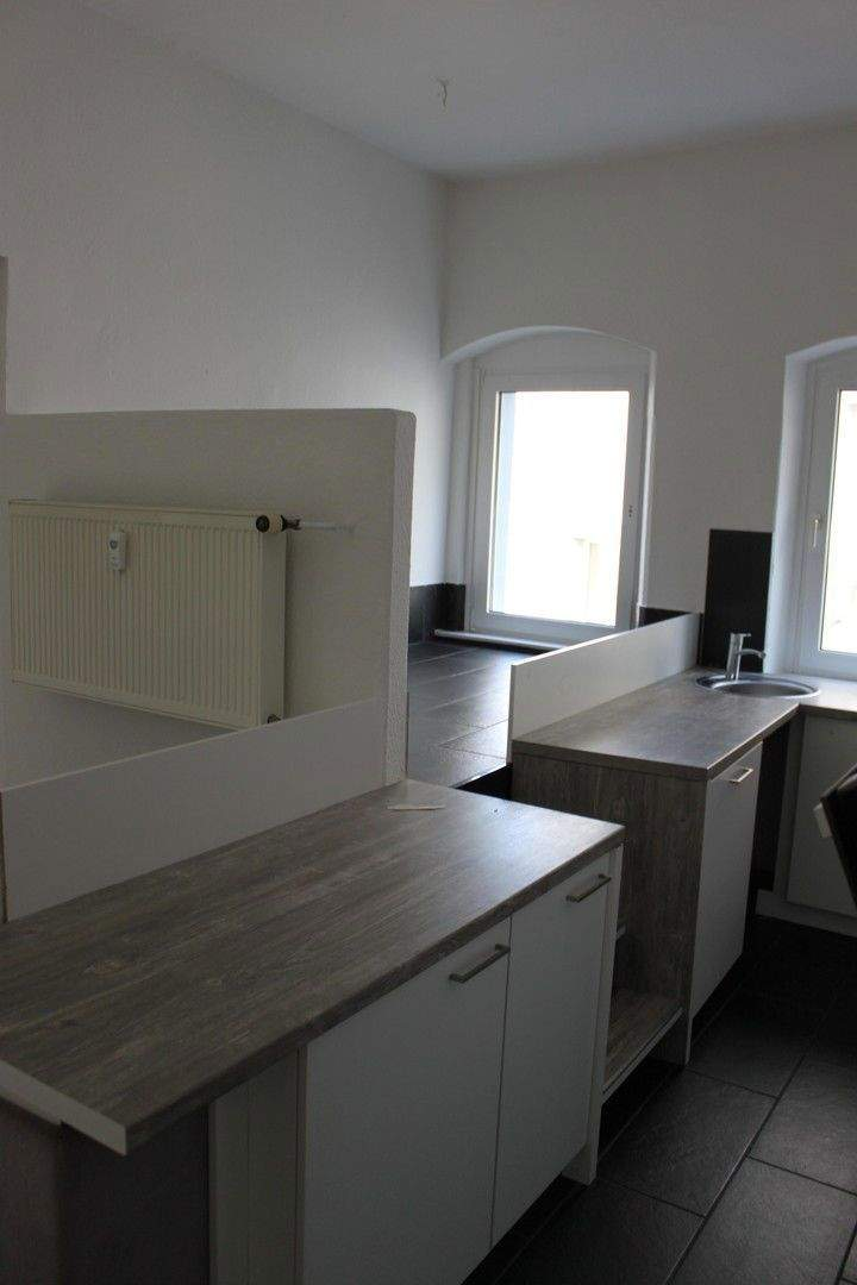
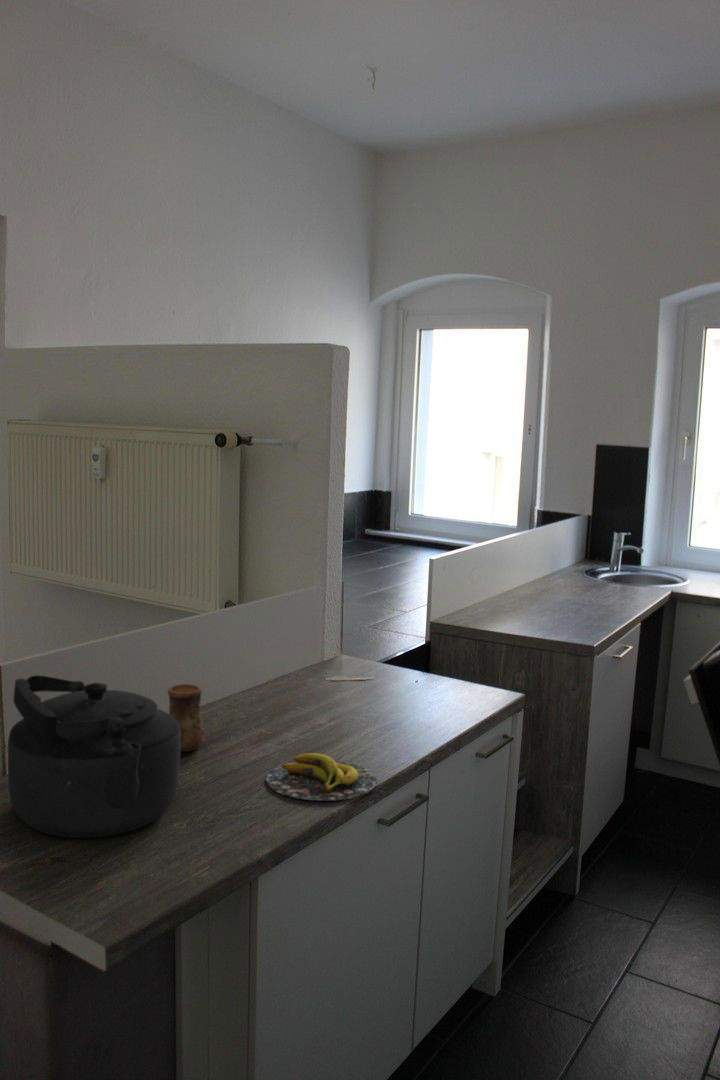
+ banana [265,752,378,802]
+ cup [167,683,206,753]
+ kettle [7,674,181,839]
